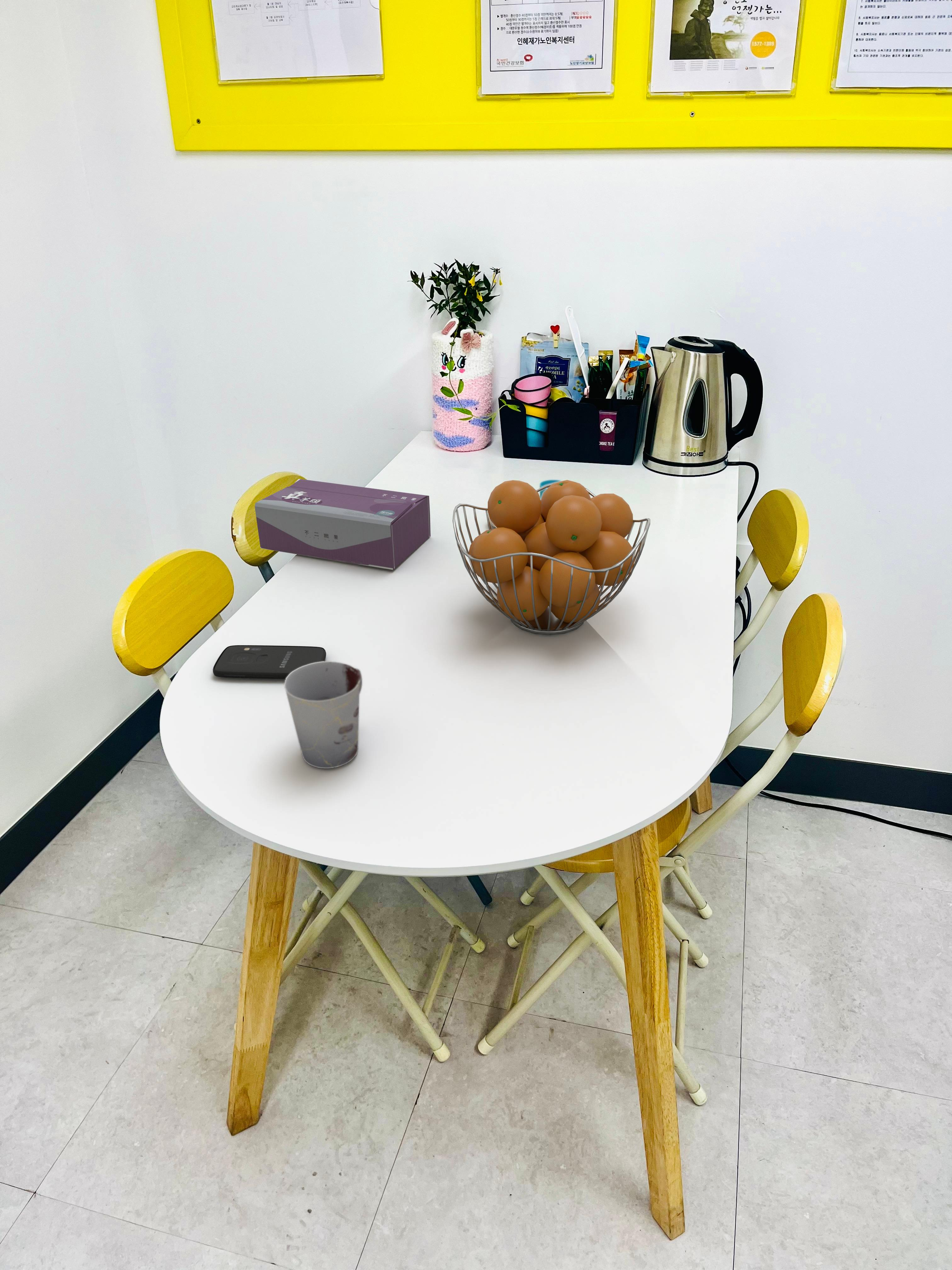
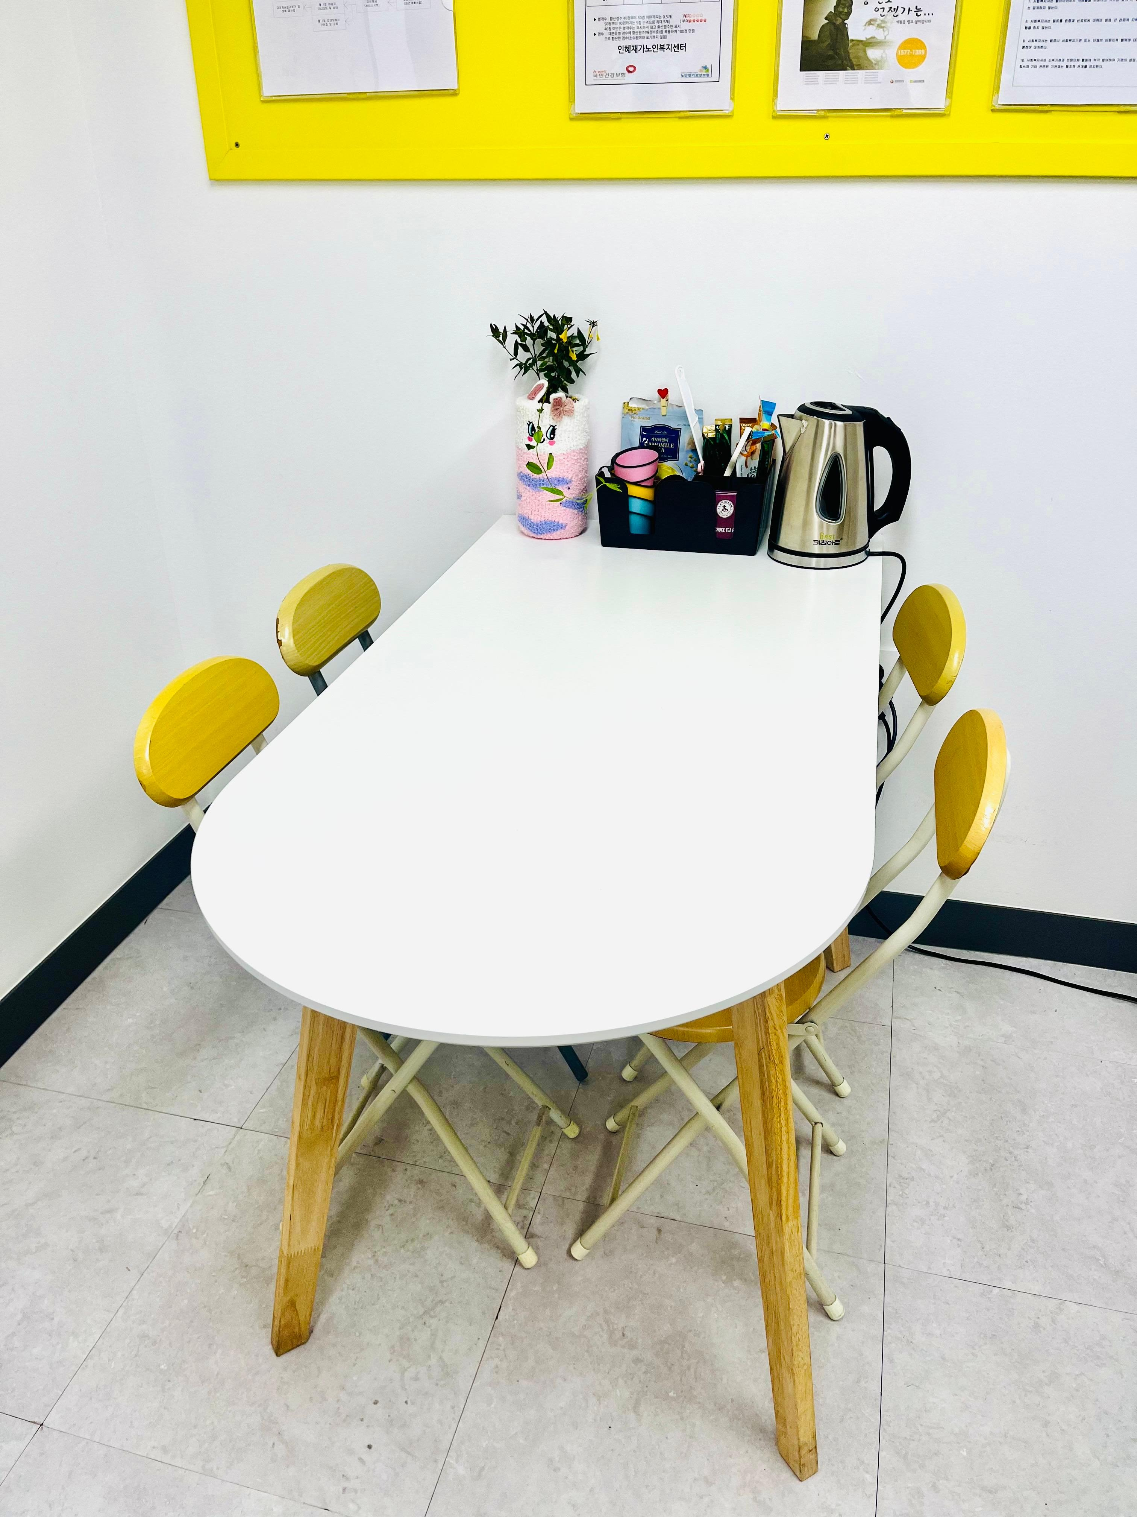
- smartphone [213,645,326,679]
- fruit basket [452,480,651,635]
- cup [284,661,363,769]
- tissue box [254,479,431,570]
- cup [488,479,563,528]
